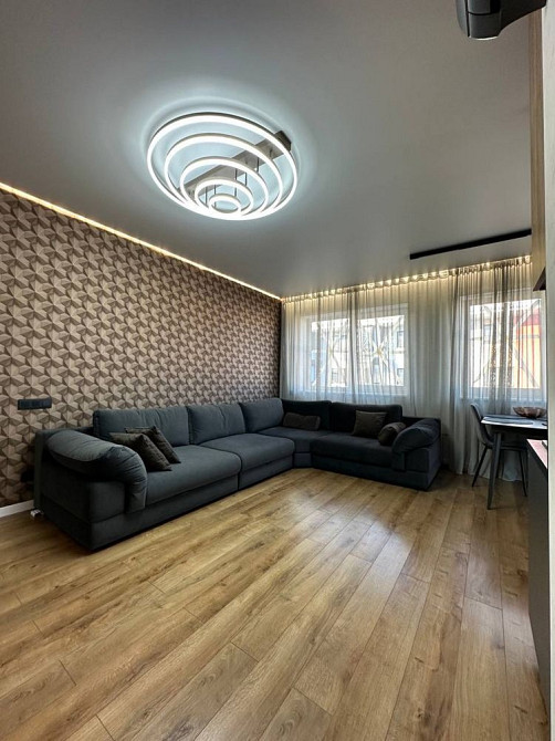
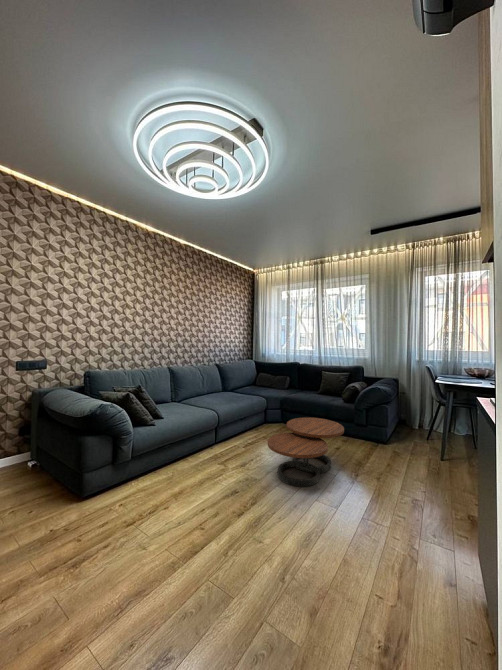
+ coffee table [267,417,345,488]
